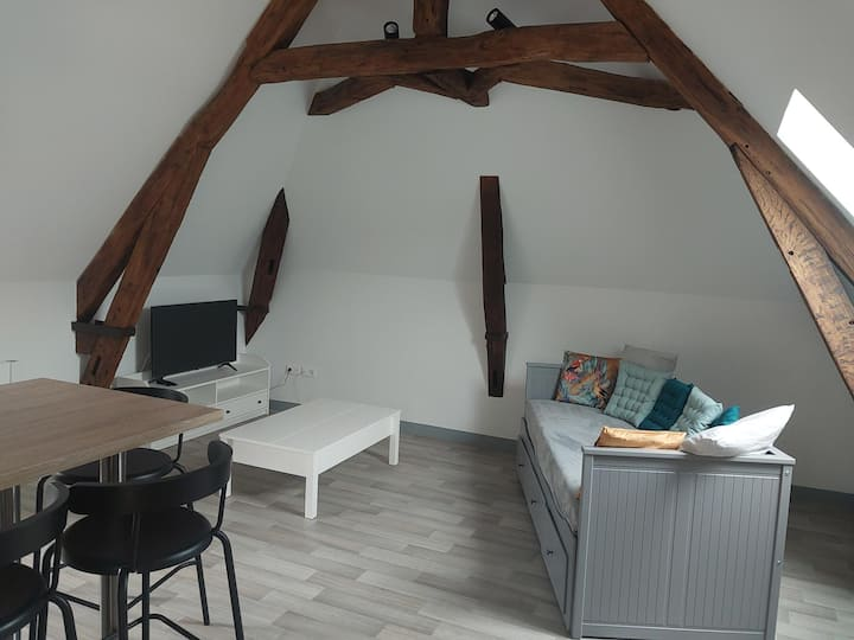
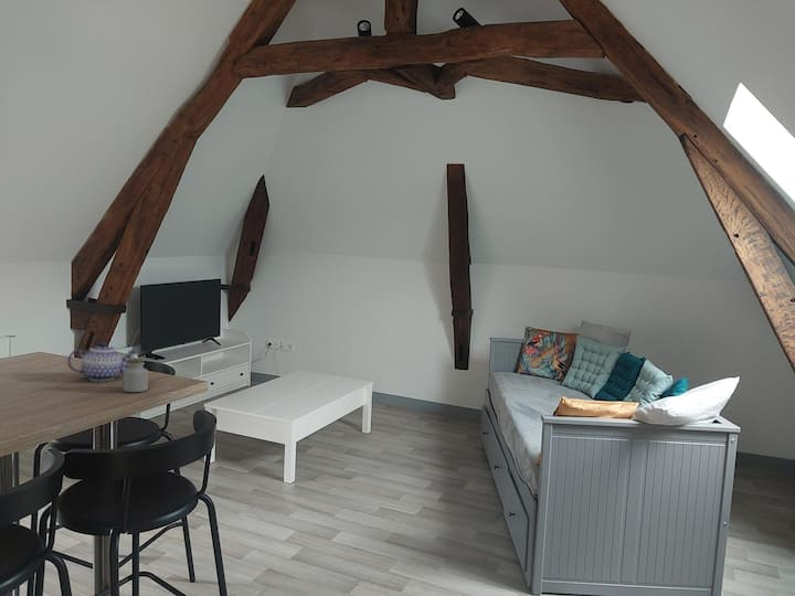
+ jar [121,358,149,393]
+ teapot [66,341,137,382]
